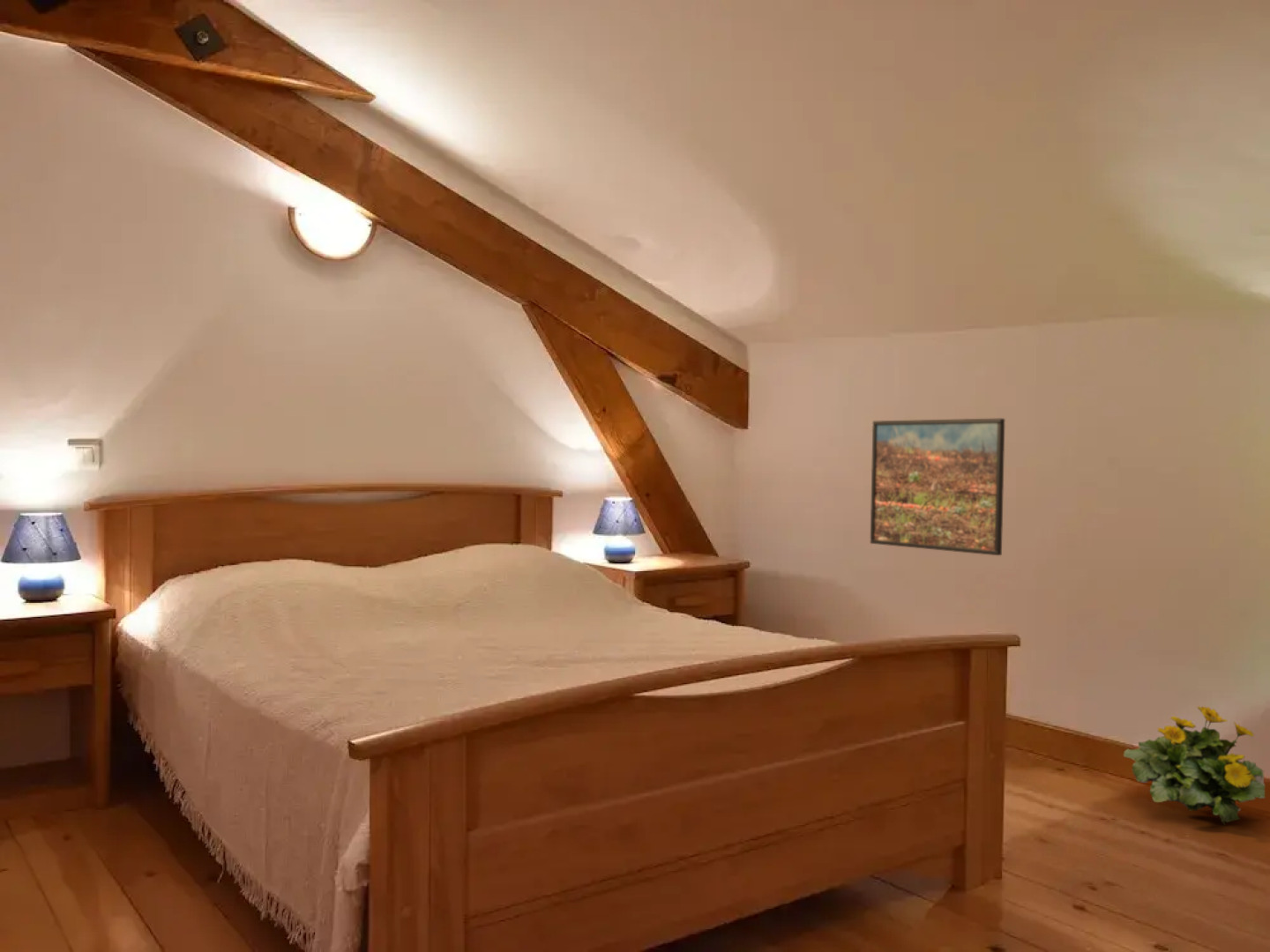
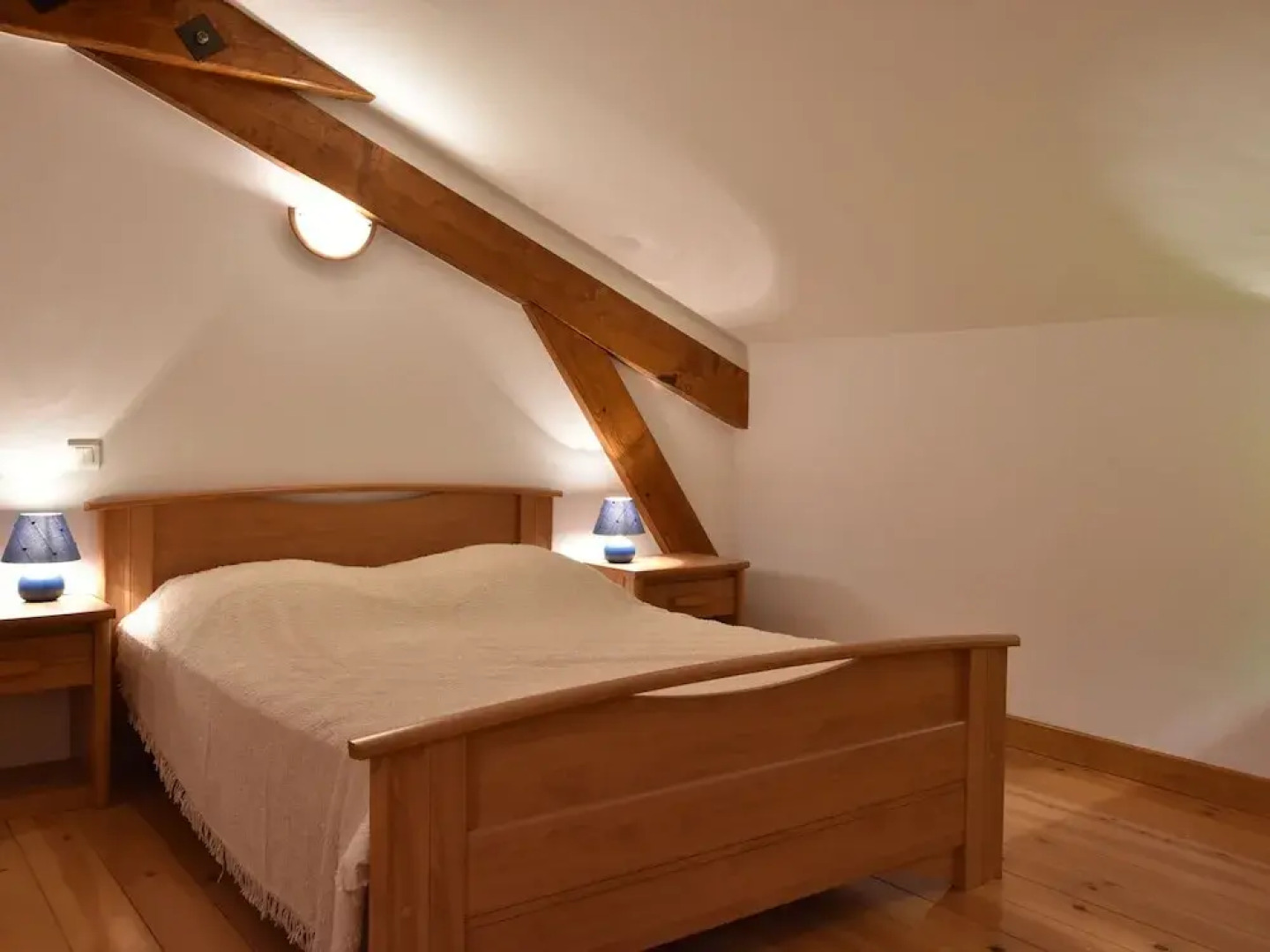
- flowering plant [1123,705,1266,826]
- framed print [870,418,1005,556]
